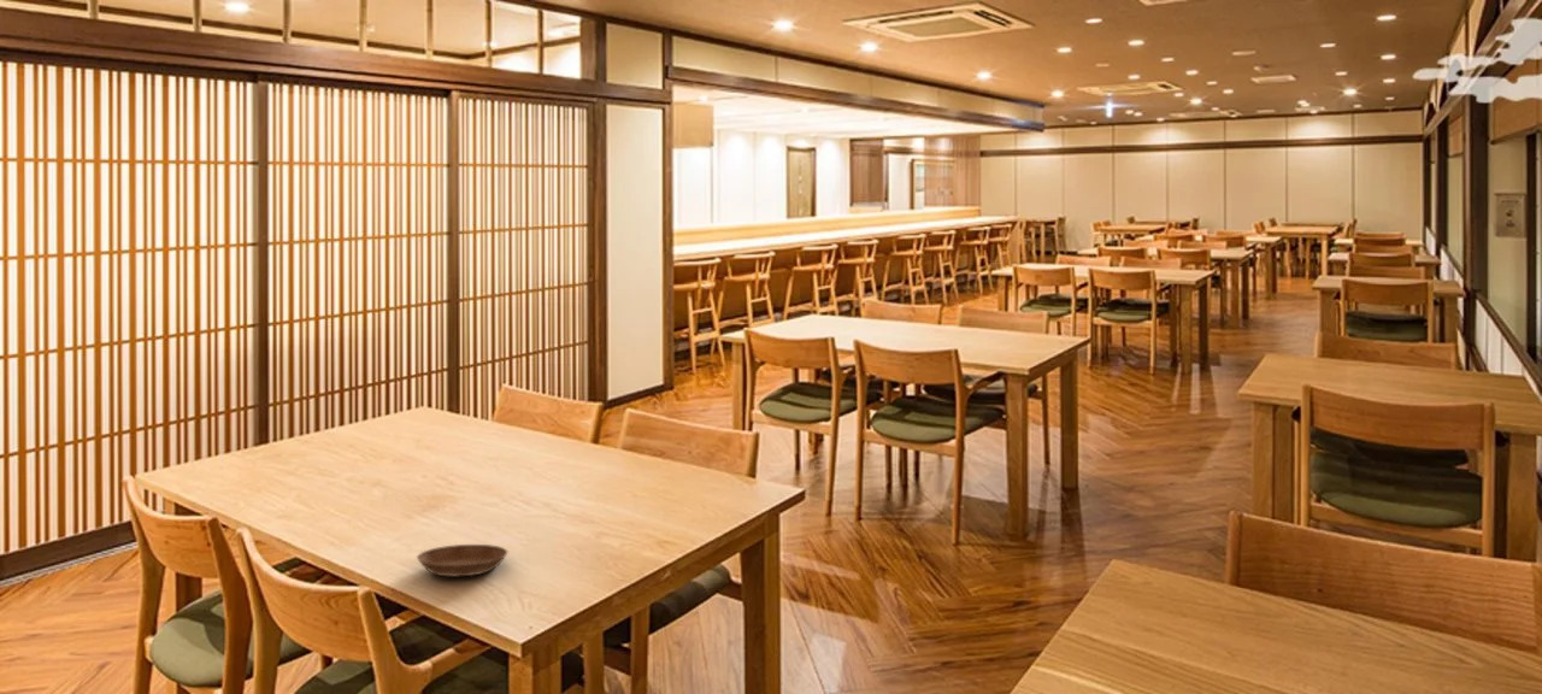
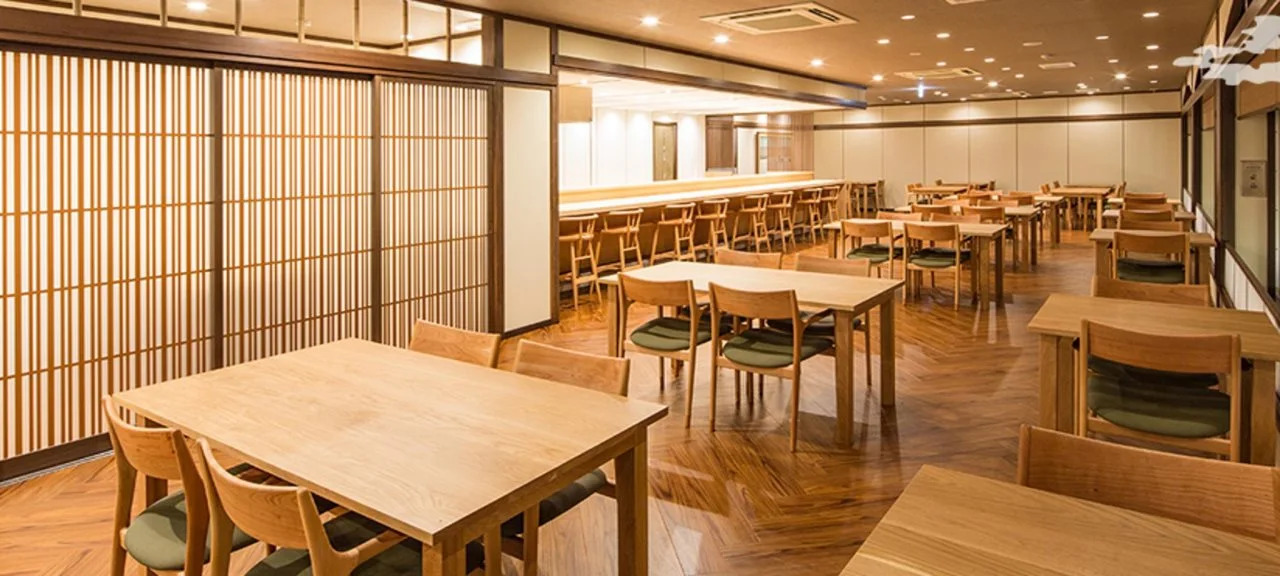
- saucer [416,543,508,577]
